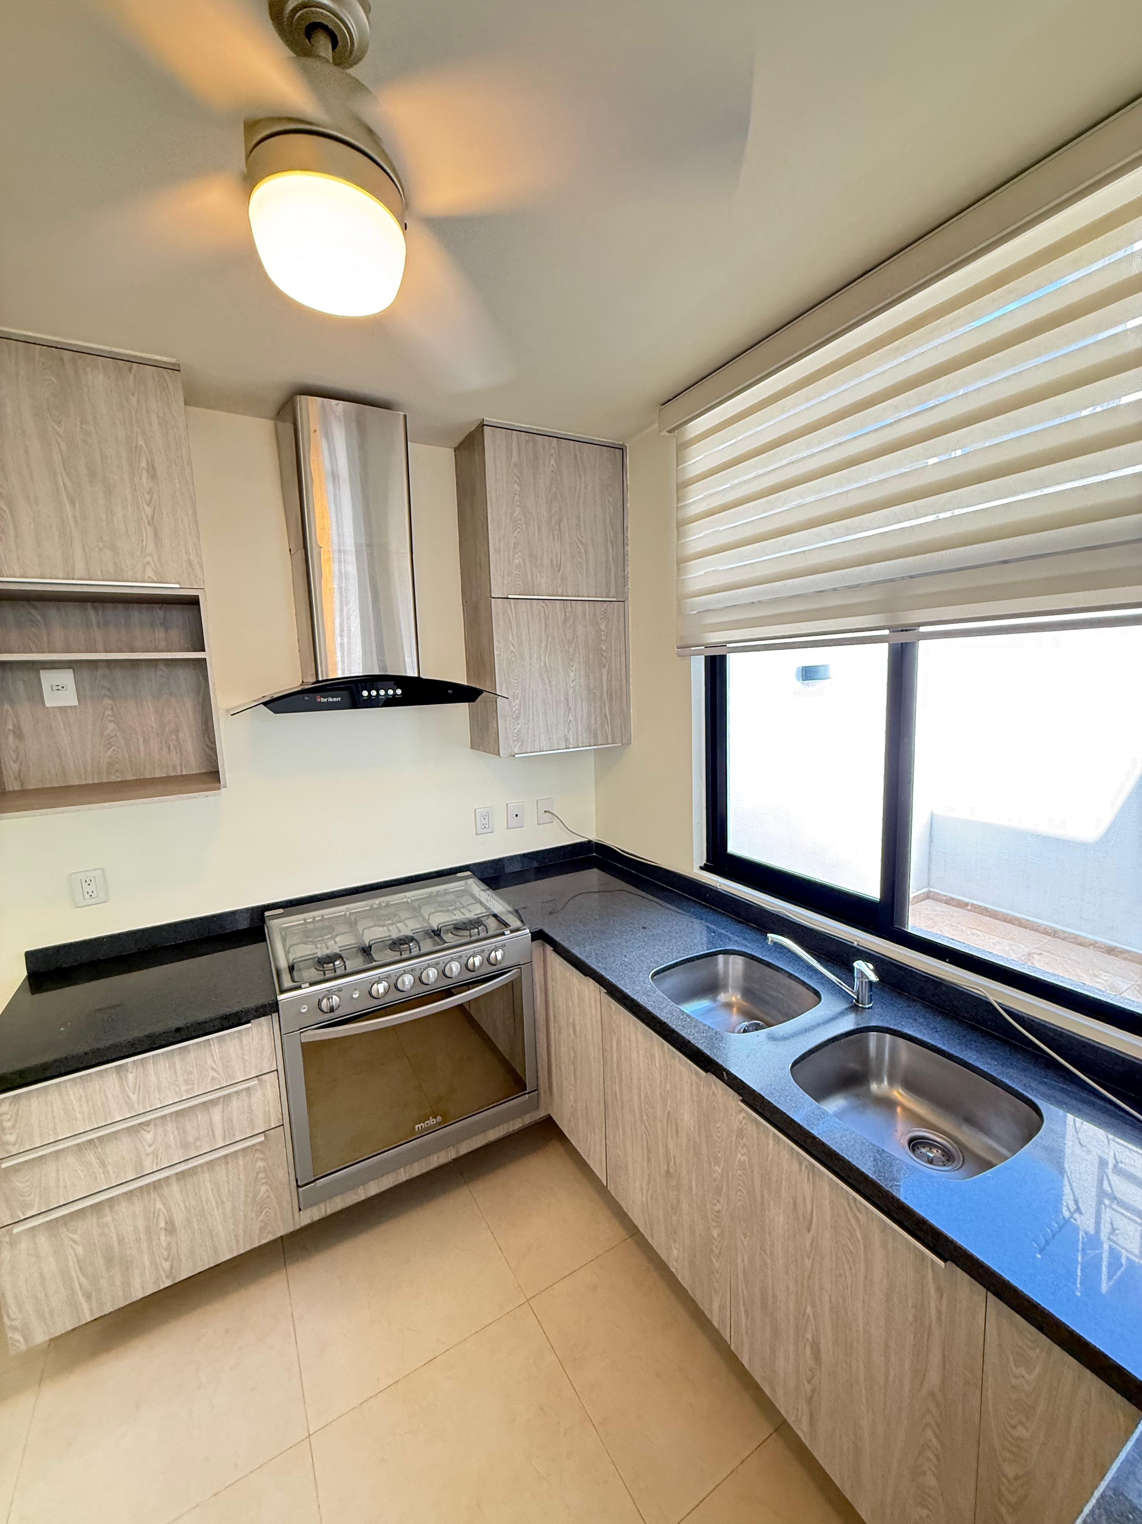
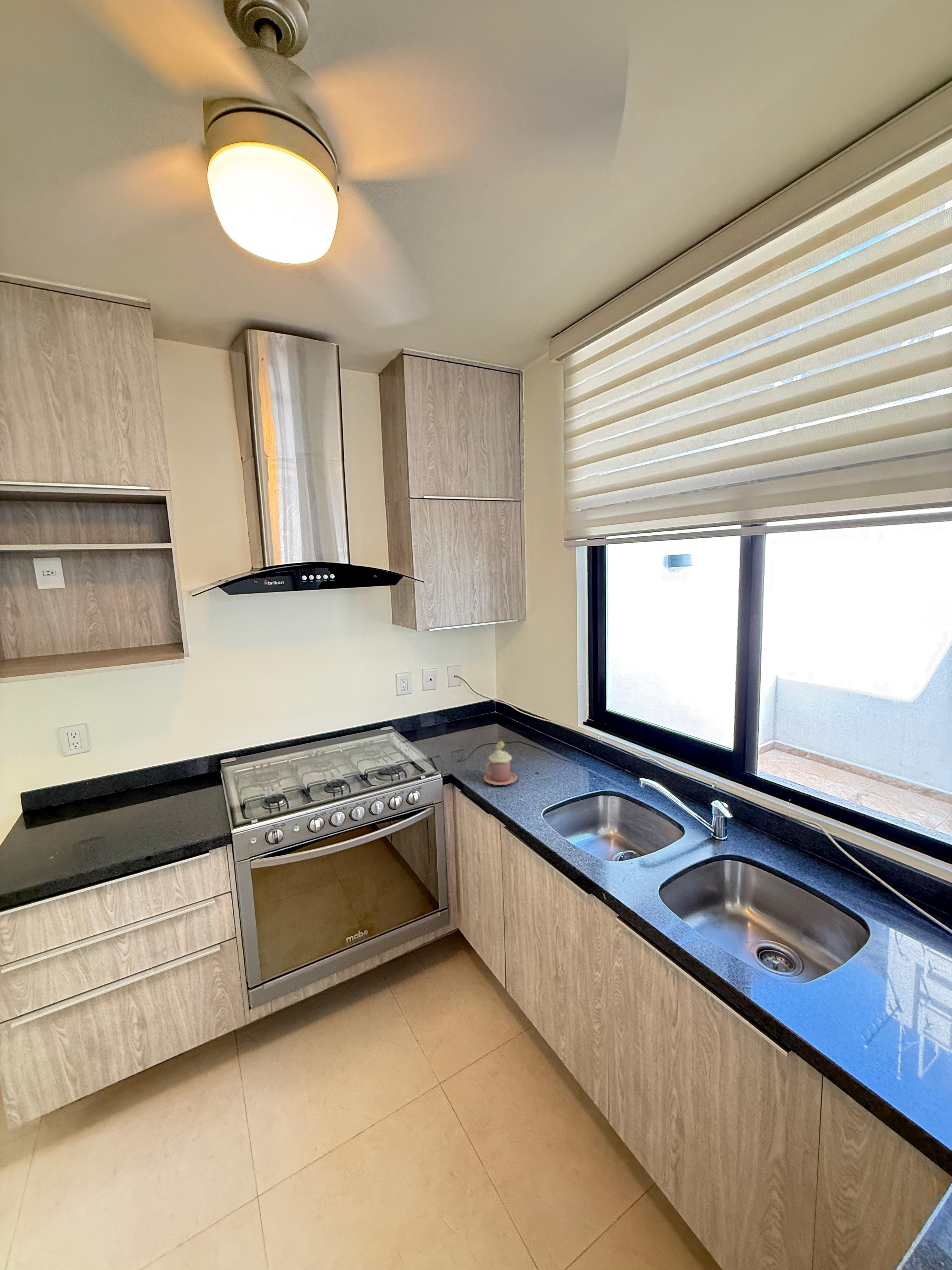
+ mug [483,741,518,786]
